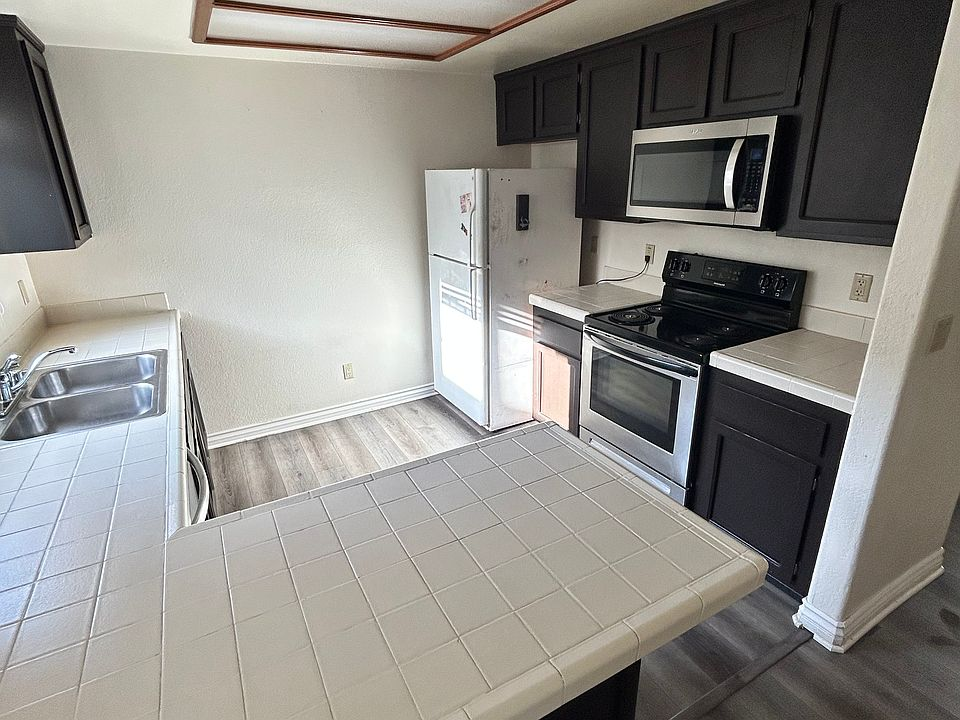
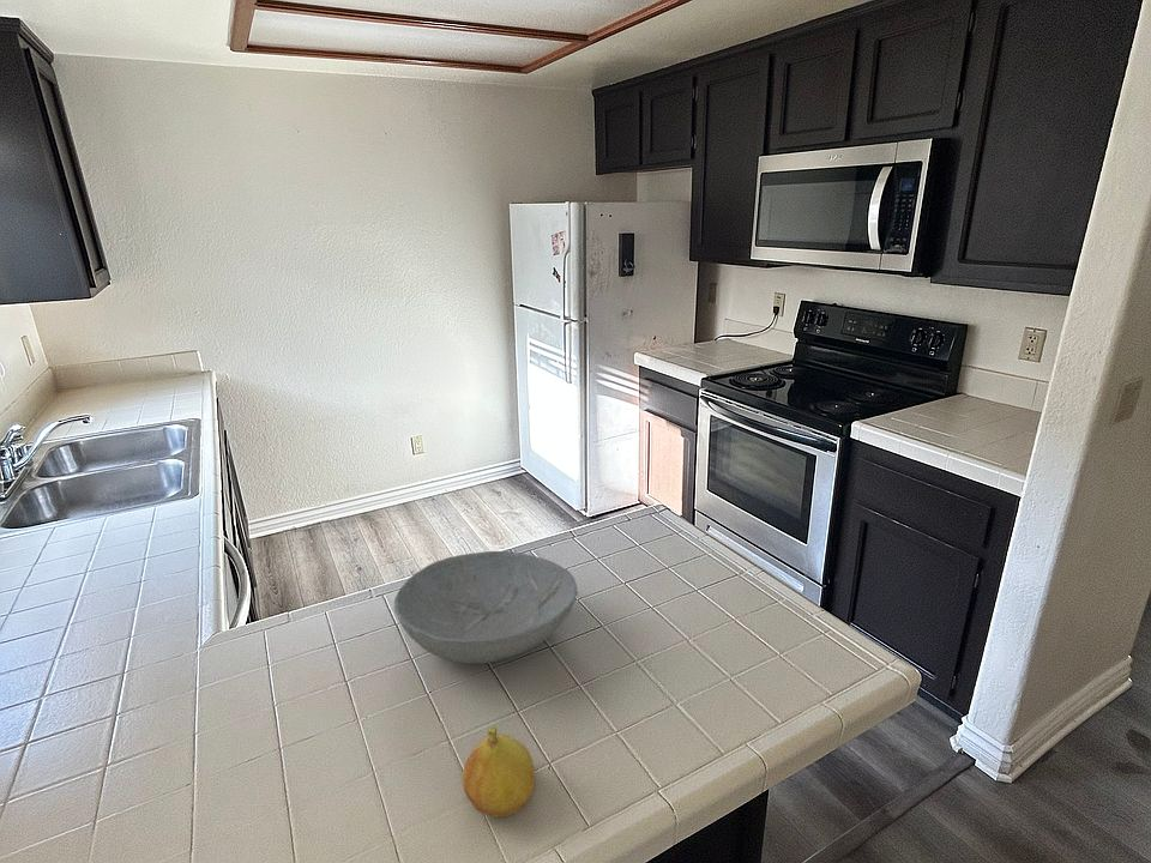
+ fruit [462,725,536,817]
+ bowl [393,550,579,665]
